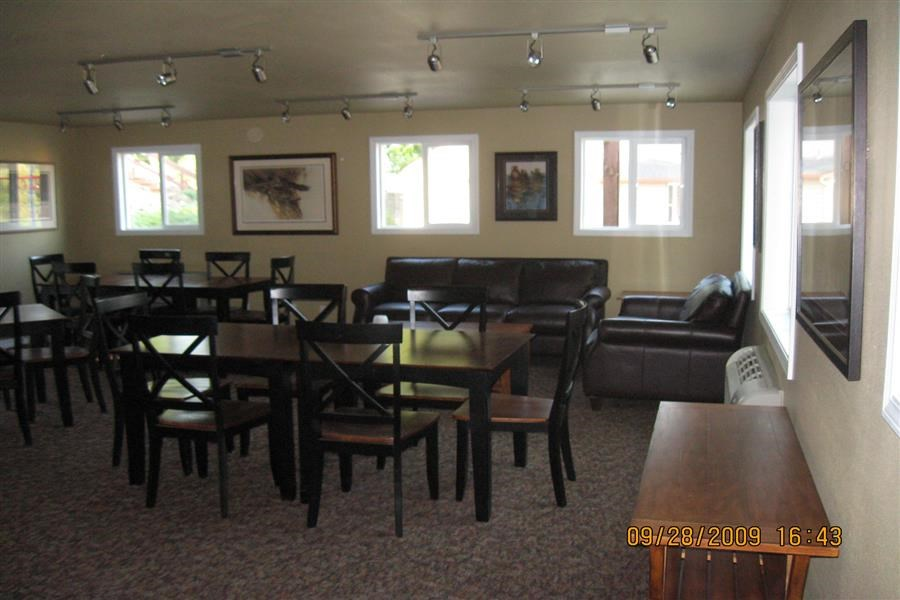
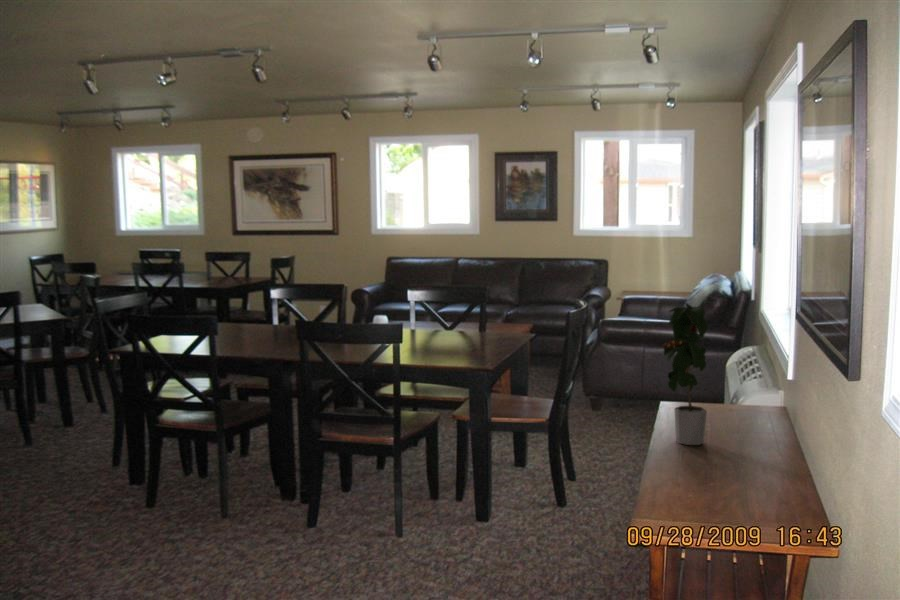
+ potted plant [662,301,711,446]
